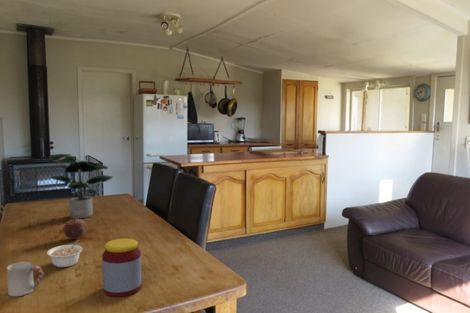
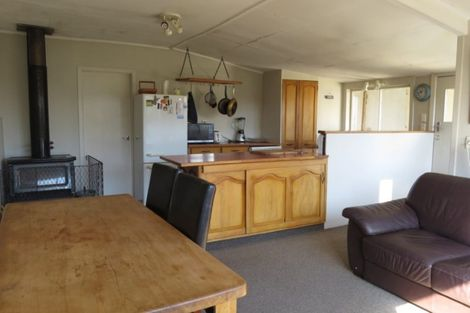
- cup [6,261,44,297]
- legume [46,239,84,268]
- potted plant [48,153,114,219]
- jar [101,238,142,298]
- fruit [62,217,88,240]
